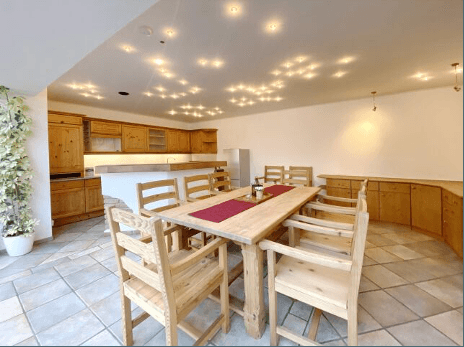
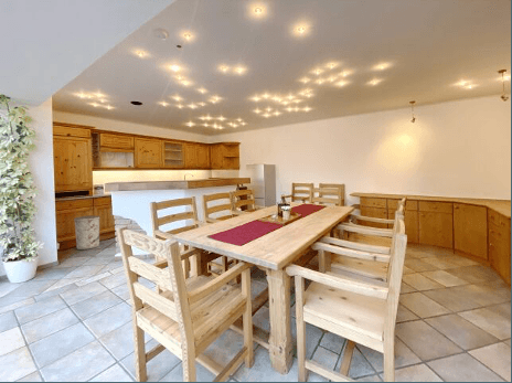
+ trash can [73,214,100,251]
